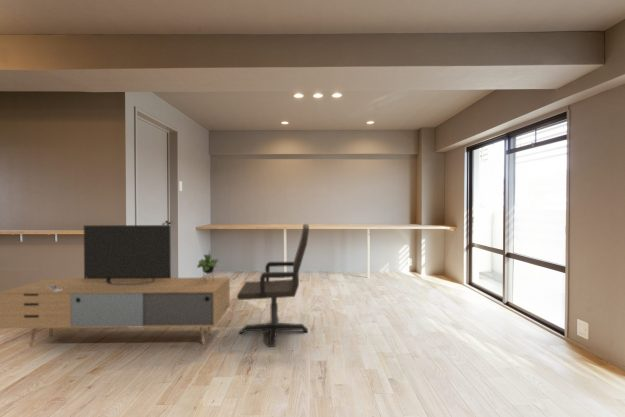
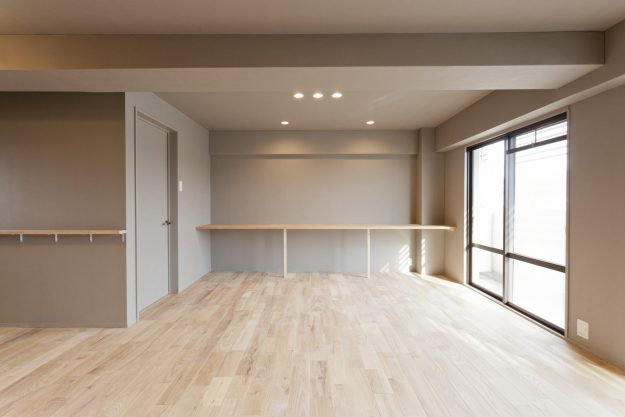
- office chair [236,223,310,348]
- media console [0,224,231,347]
